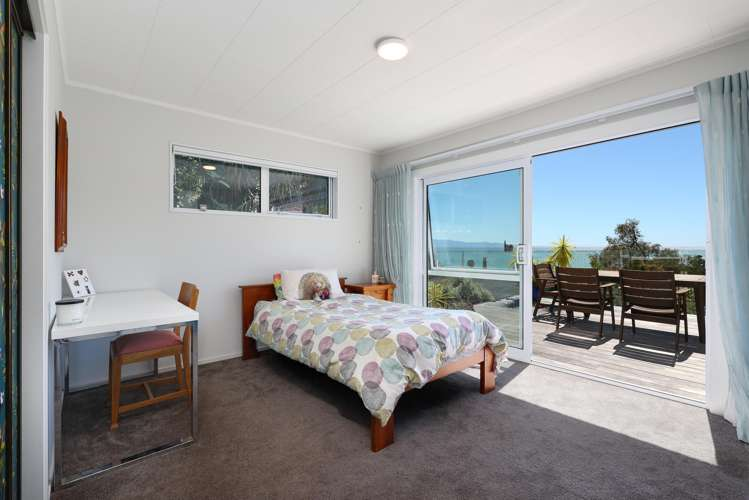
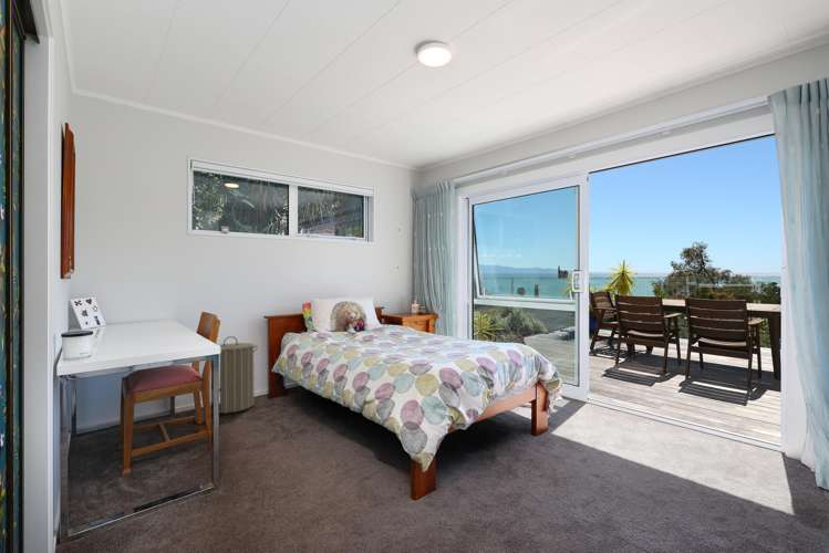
+ laundry hamper [218,335,259,415]
